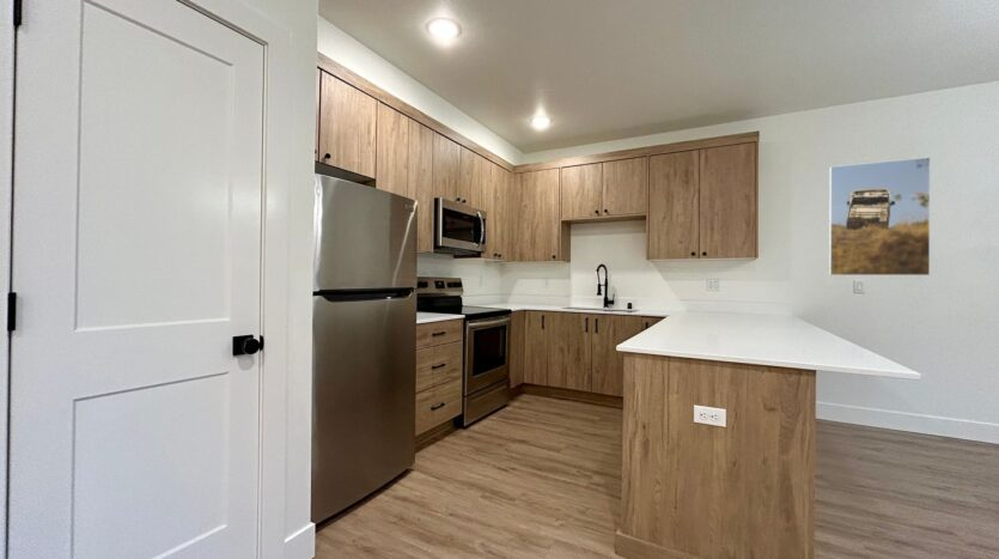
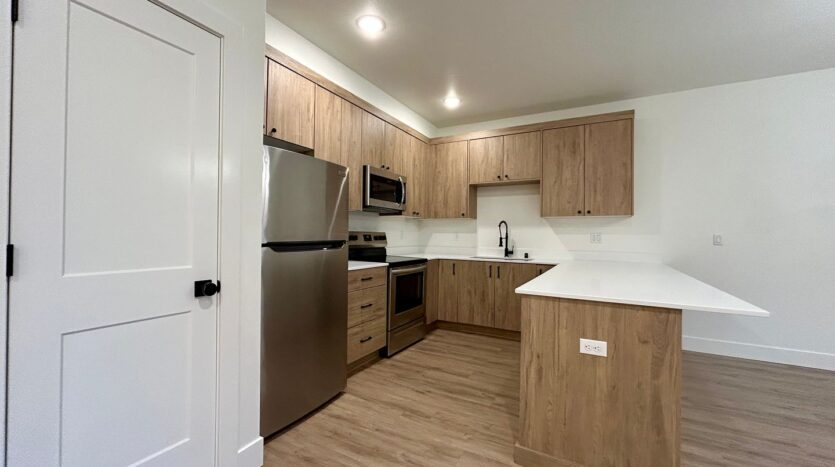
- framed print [828,156,932,277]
